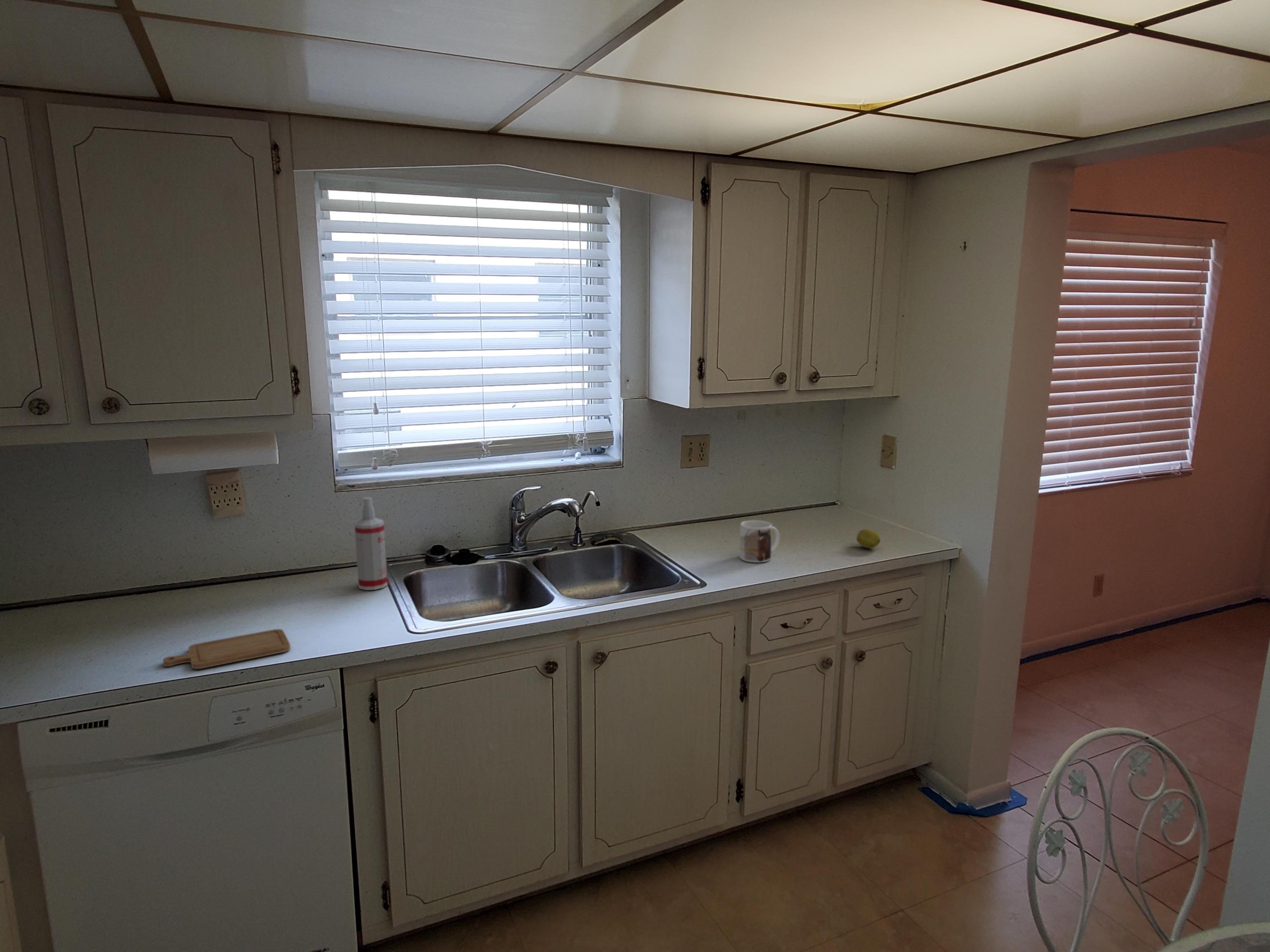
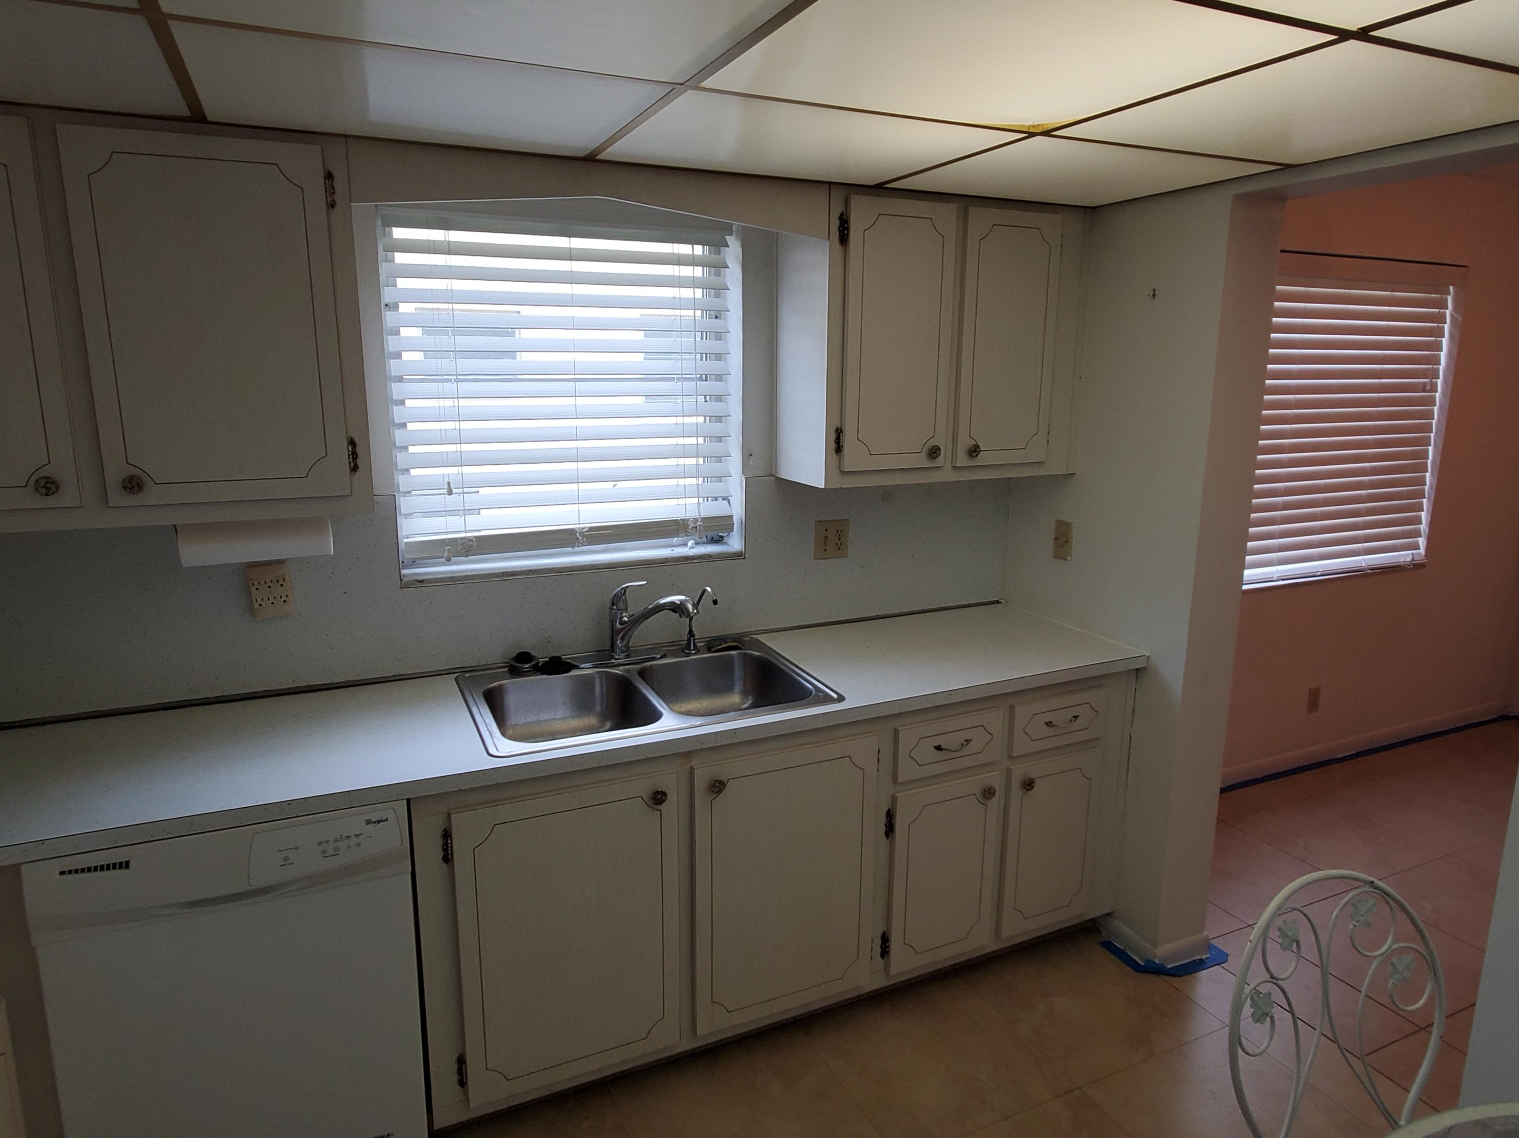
- fruit [856,528,881,548]
- chopping board [163,629,291,669]
- spray bottle [354,497,388,591]
- mug [739,520,780,563]
